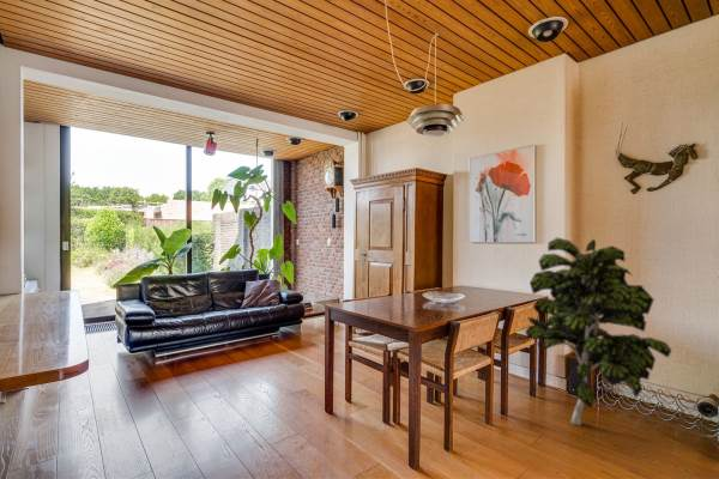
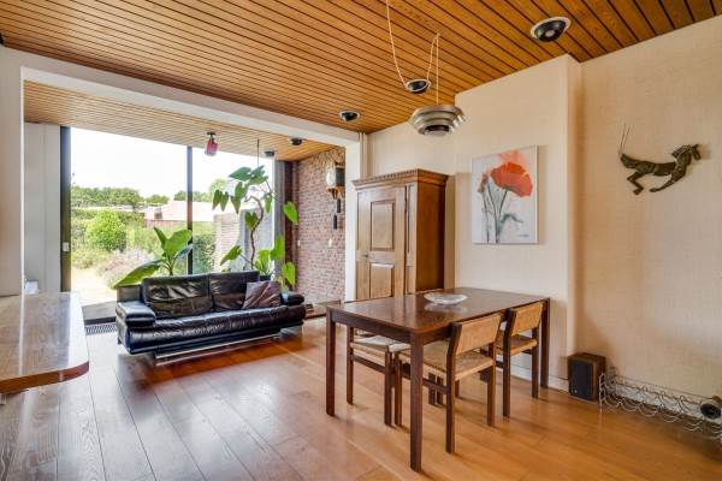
- indoor plant [525,237,673,426]
